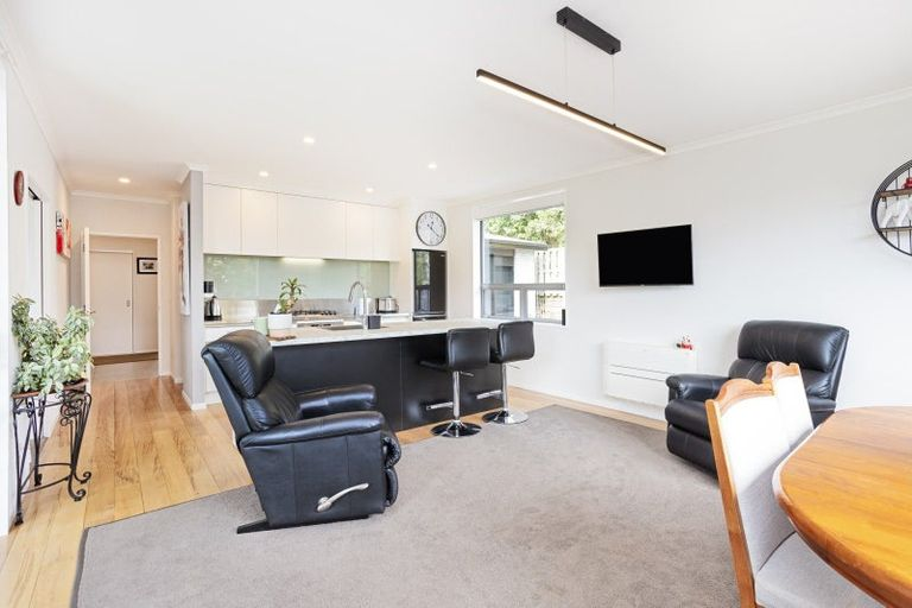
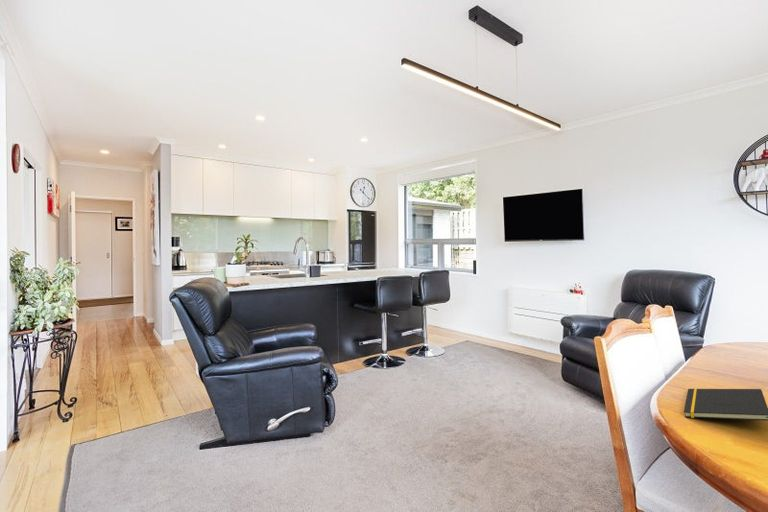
+ notepad [683,388,768,421]
